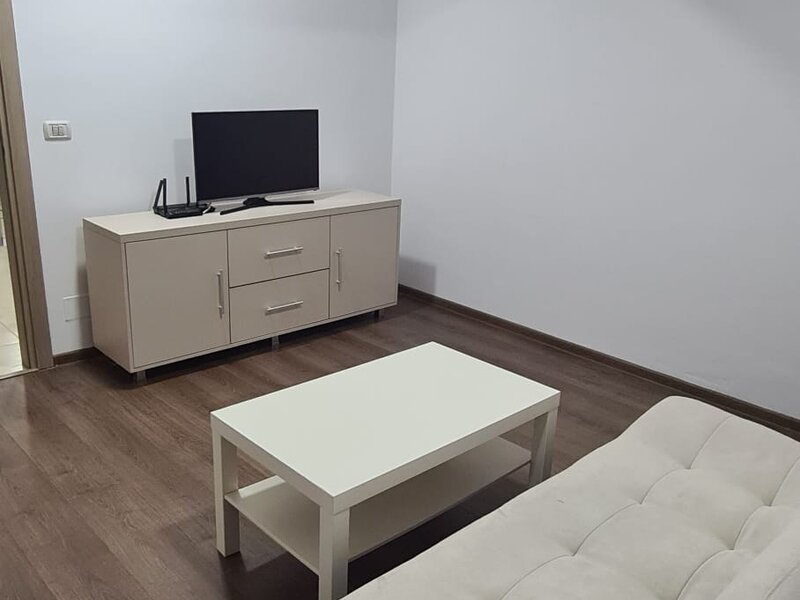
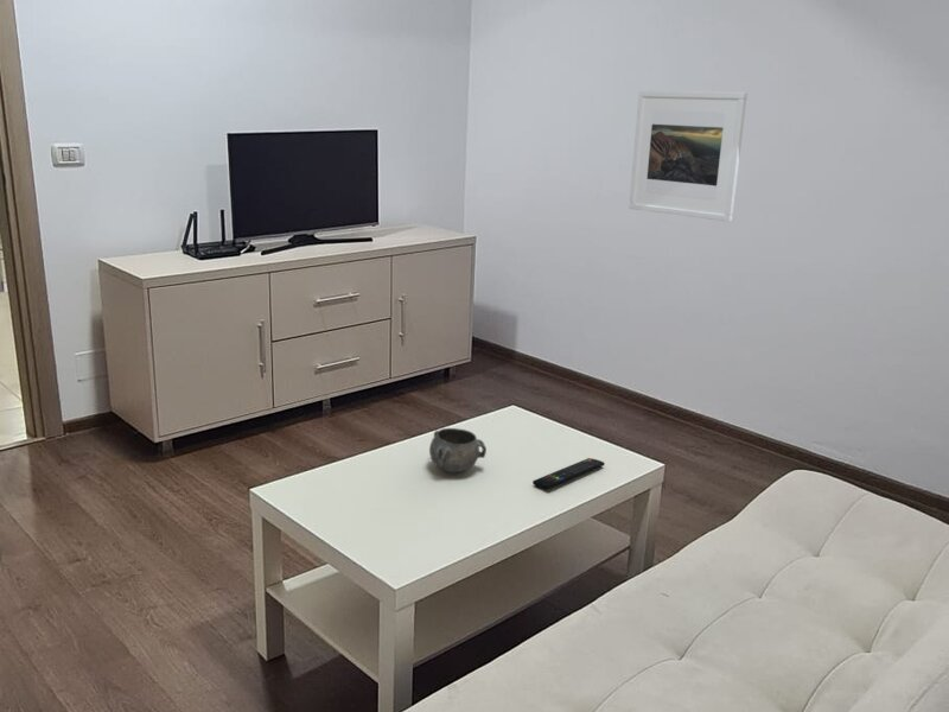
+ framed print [628,89,749,223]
+ decorative bowl [428,427,488,473]
+ remote control [531,457,606,490]
